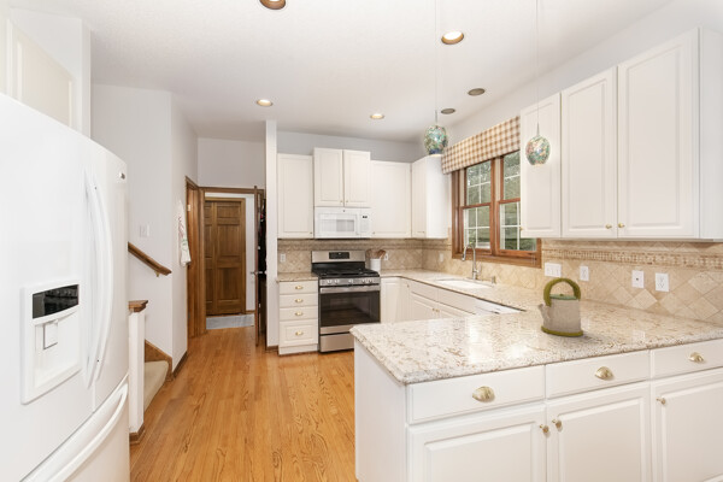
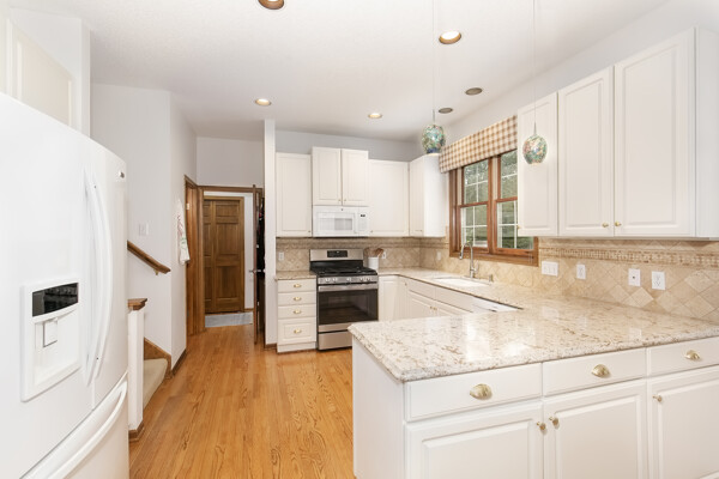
- kettle [536,276,584,337]
